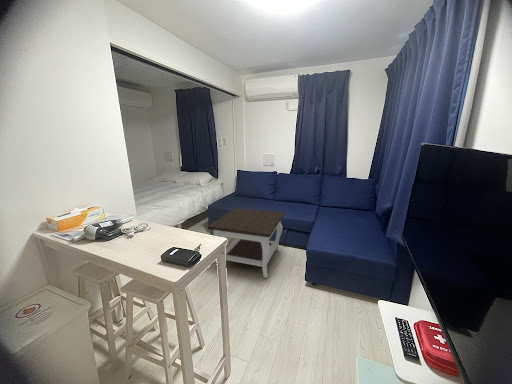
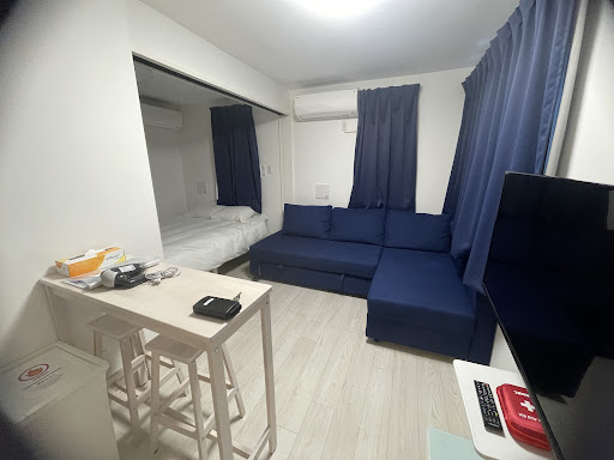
- side table [207,207,285,279]
